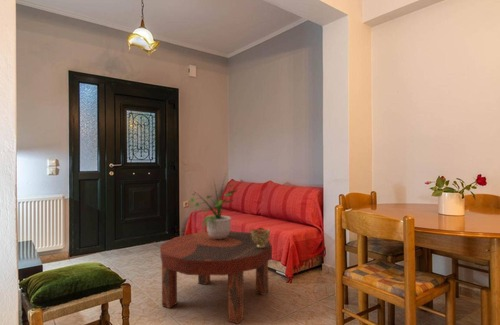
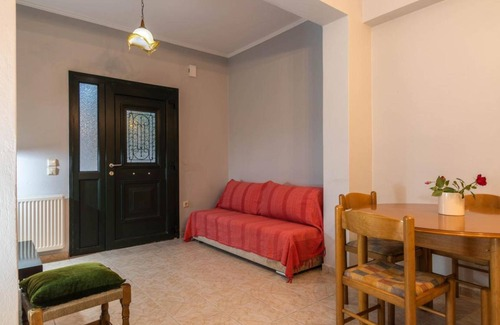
- potted plant [188,174,239,239]
- coffee table [159,230,273,325]
- decorative bowl [250,227,271,249]
